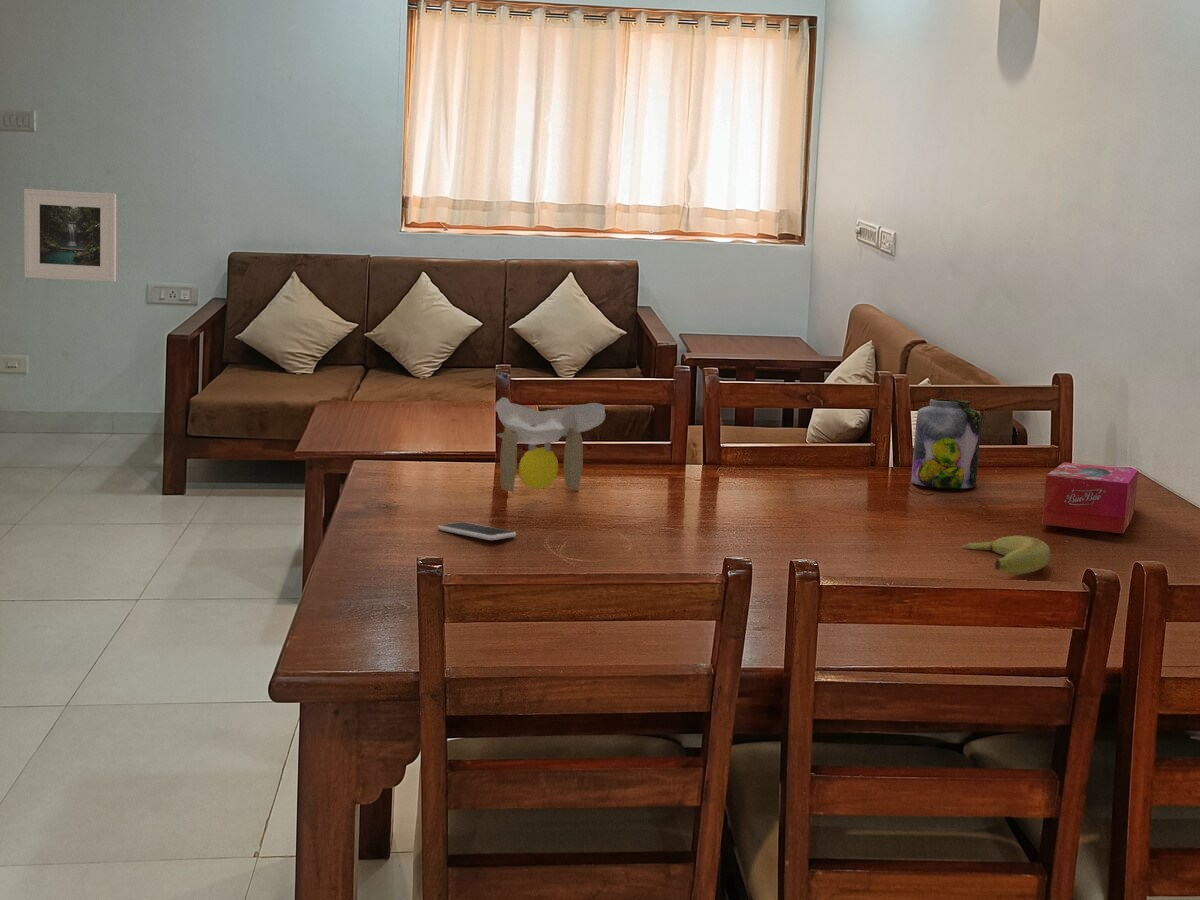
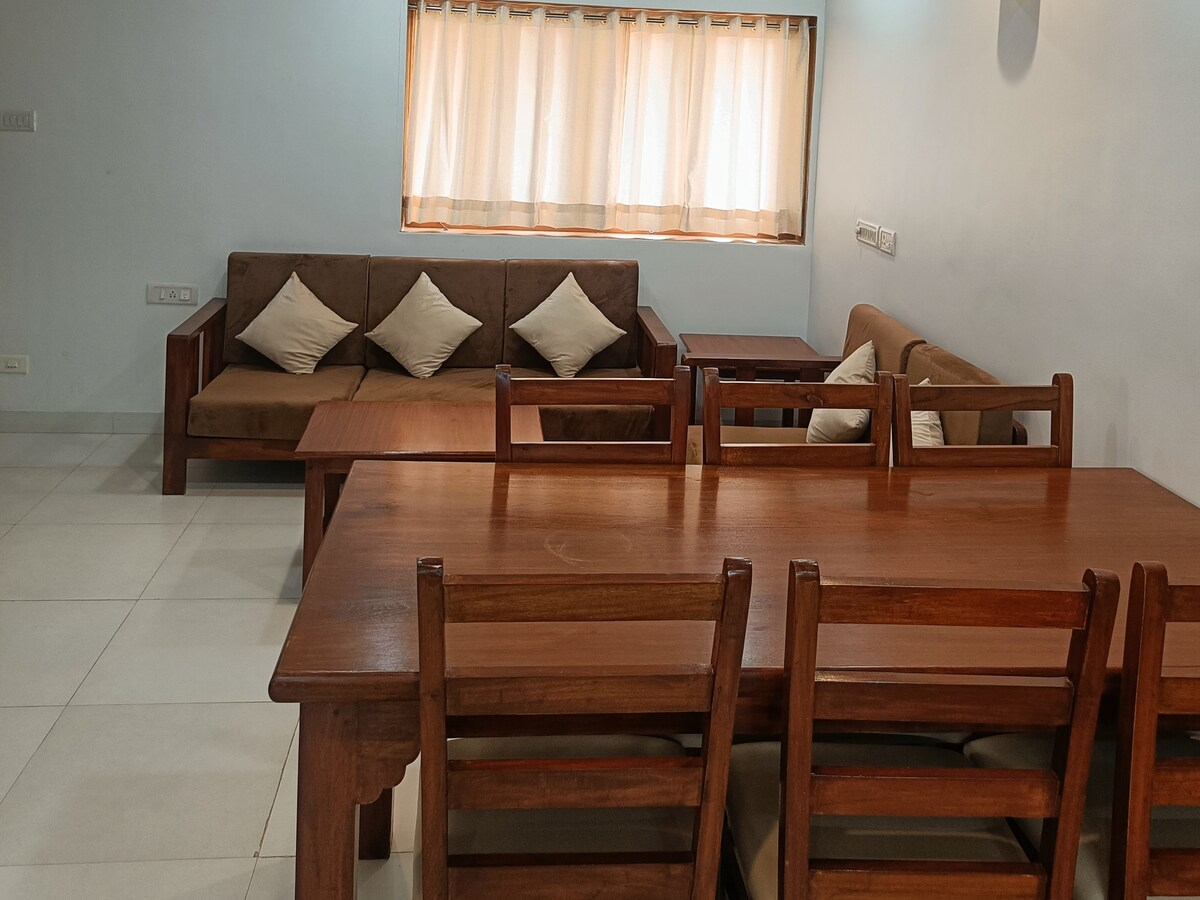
- smartphone [437,521,517,541]
- banana [960,535,1051,575]
- jar [911,398,982,489]
- tissue box [1041,461,1139,535]
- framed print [23,188,117,283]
- flower [494,396,606,495]
